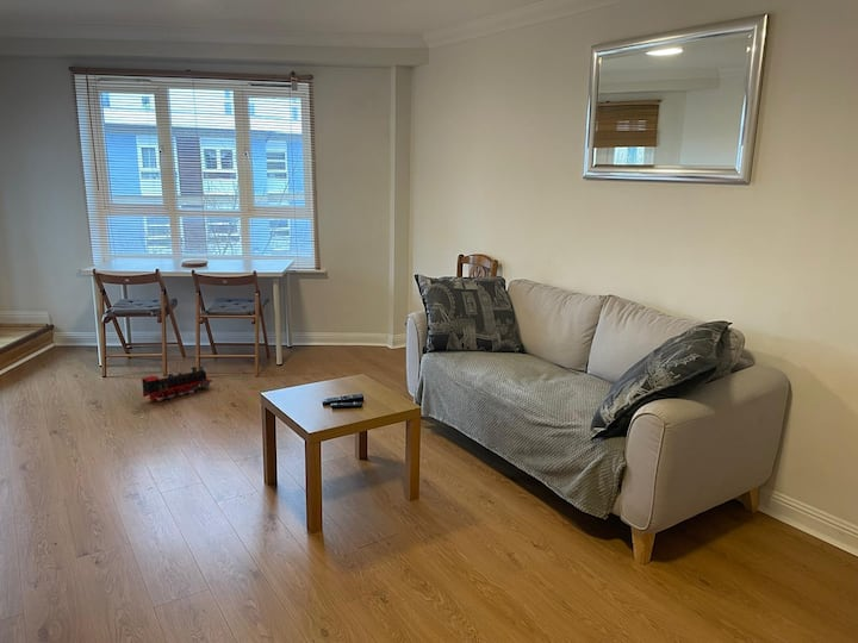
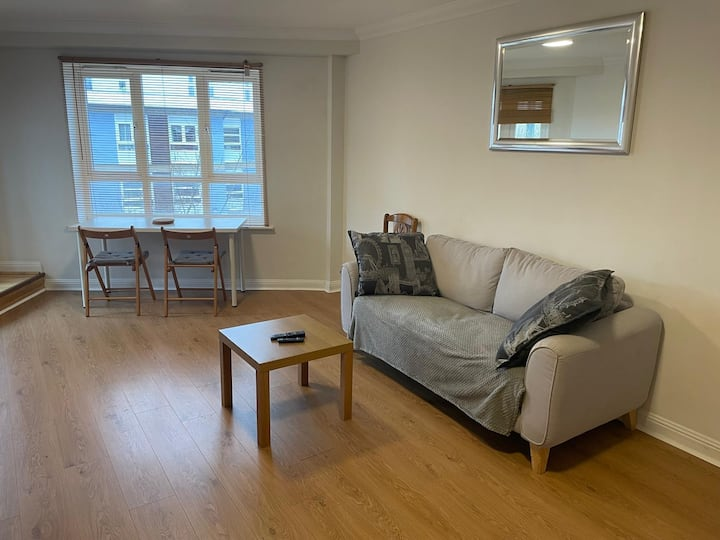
- toy train [141,366,213,402]
